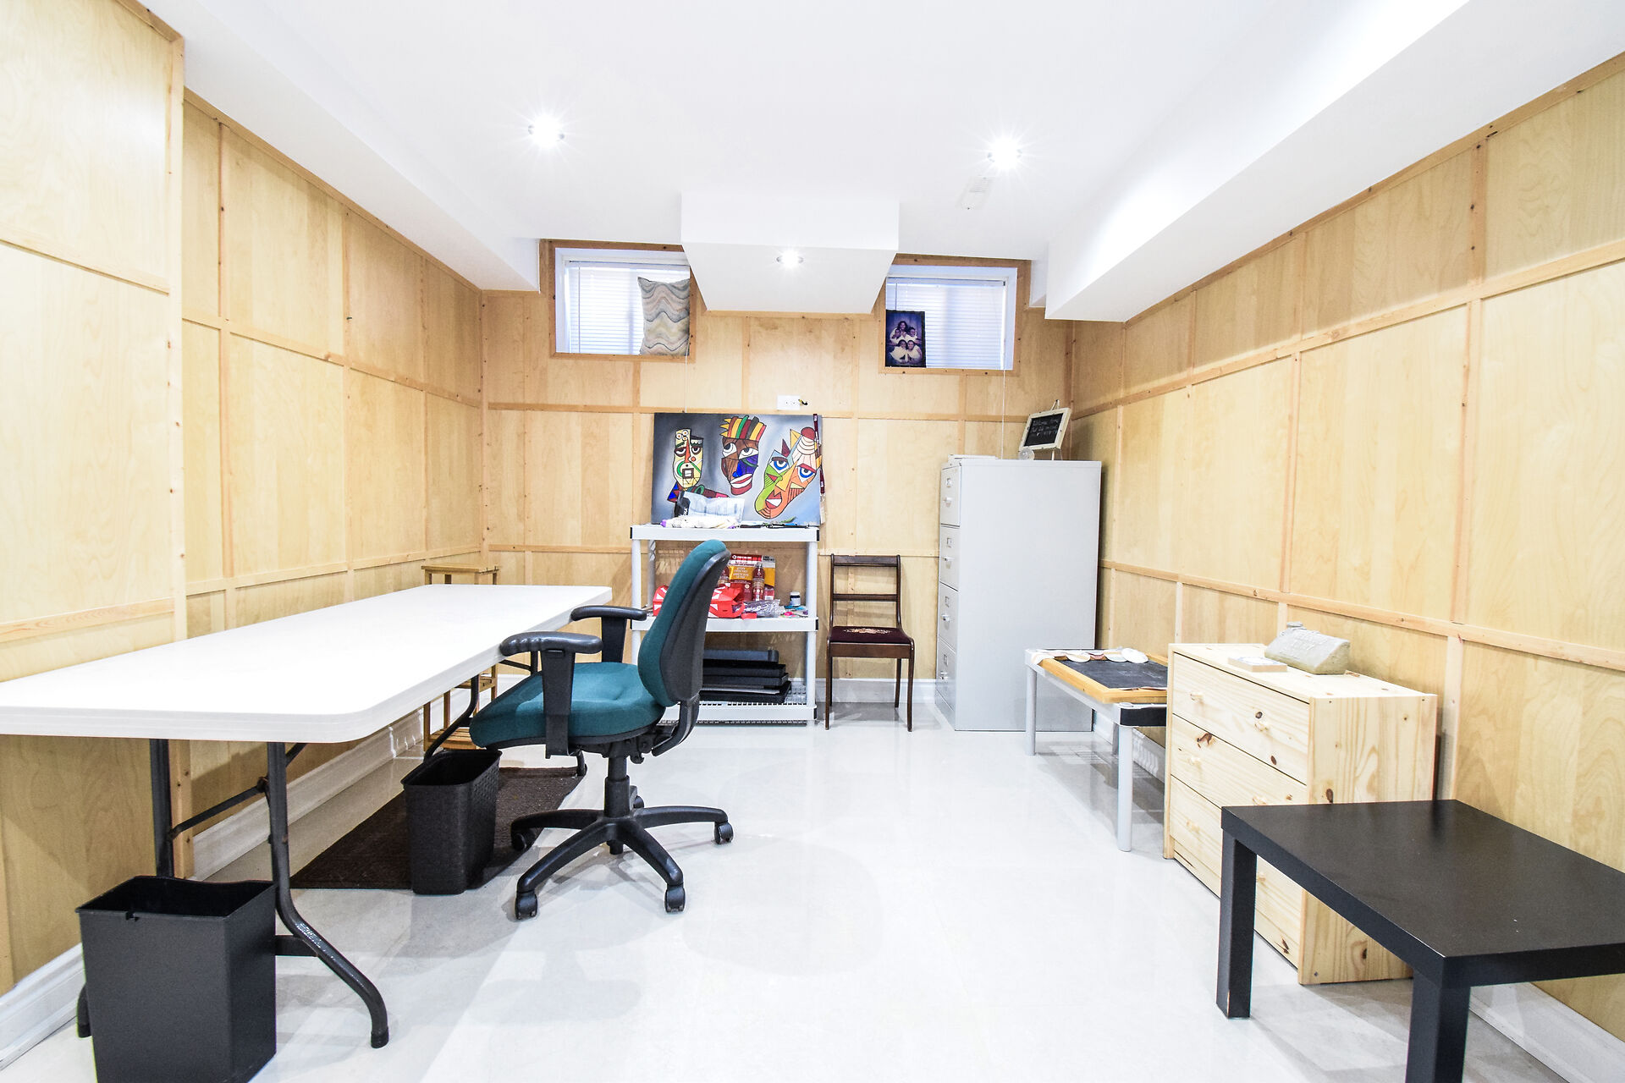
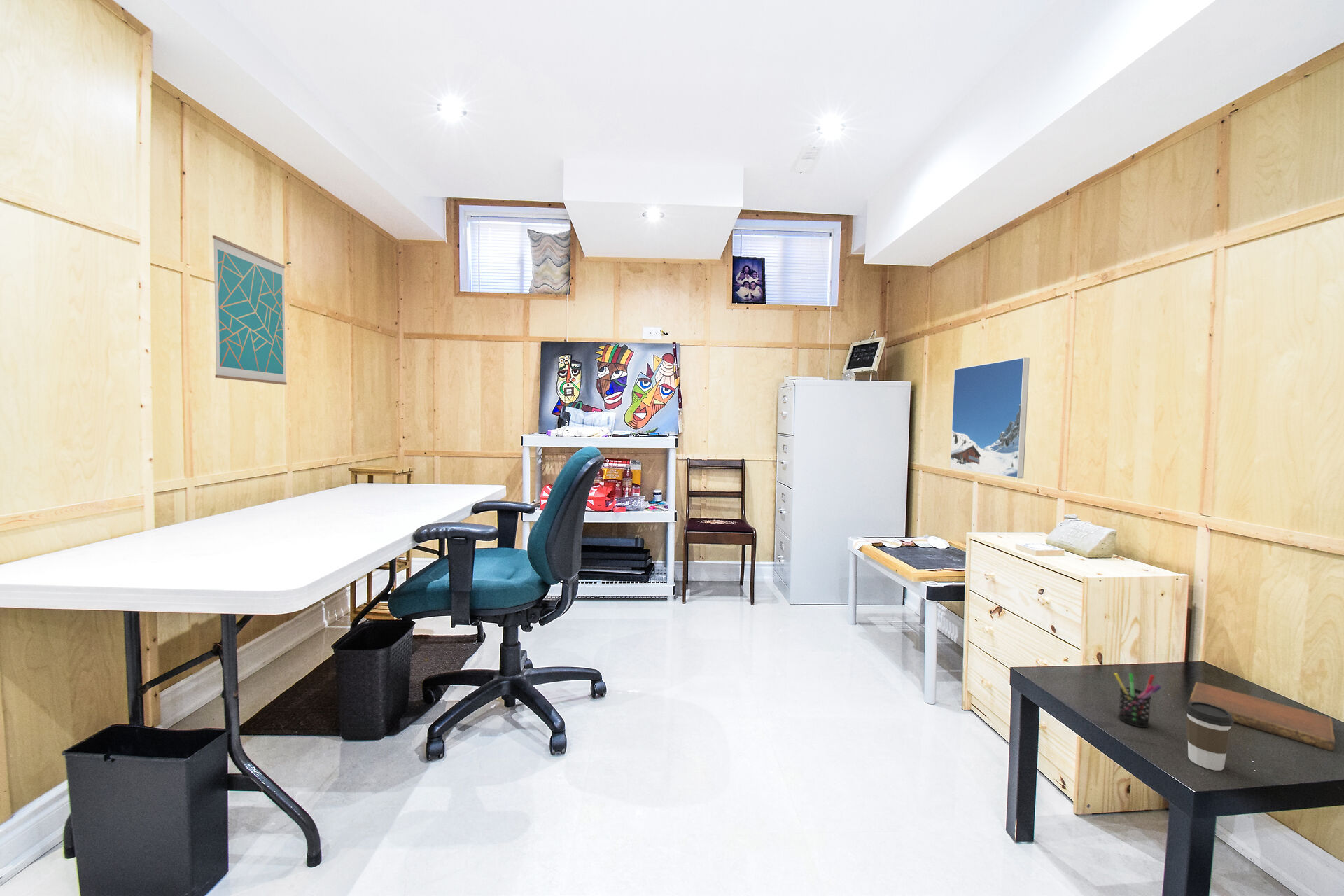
+ notebook [1188,682,1336,752]
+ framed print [949,357,1030,479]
+ wall art [212,235,288,386]
+ coffee cup [1184,701,1235,771]
+ pen holder [1113,672,1161,728]
